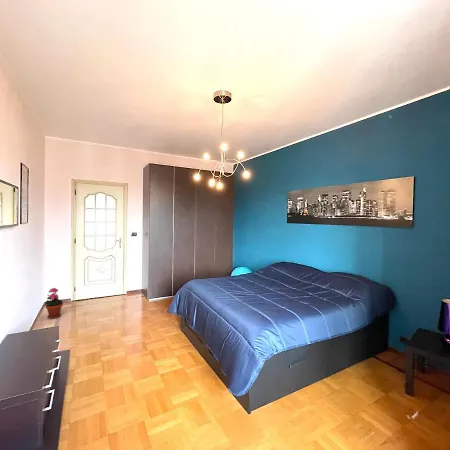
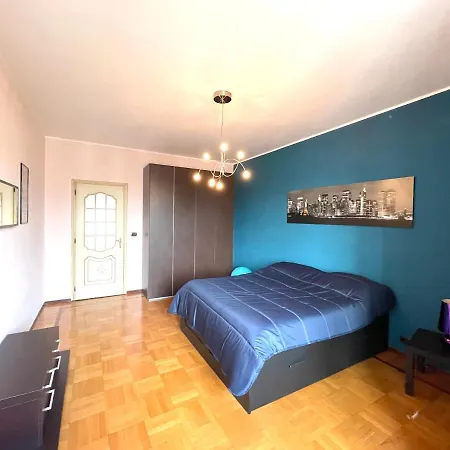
- potted plant [44,287,64,320]
